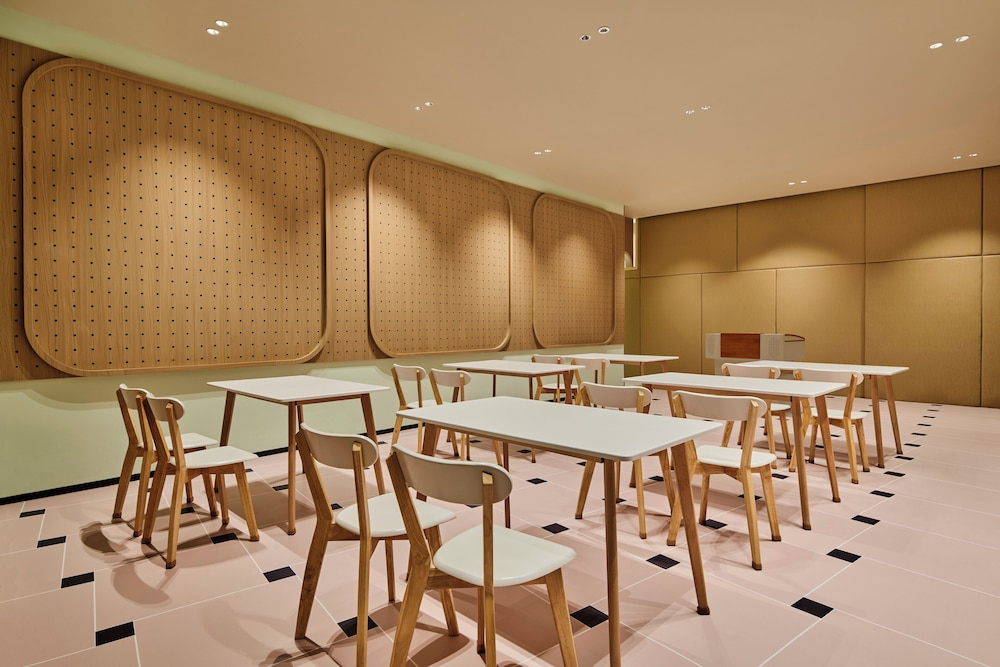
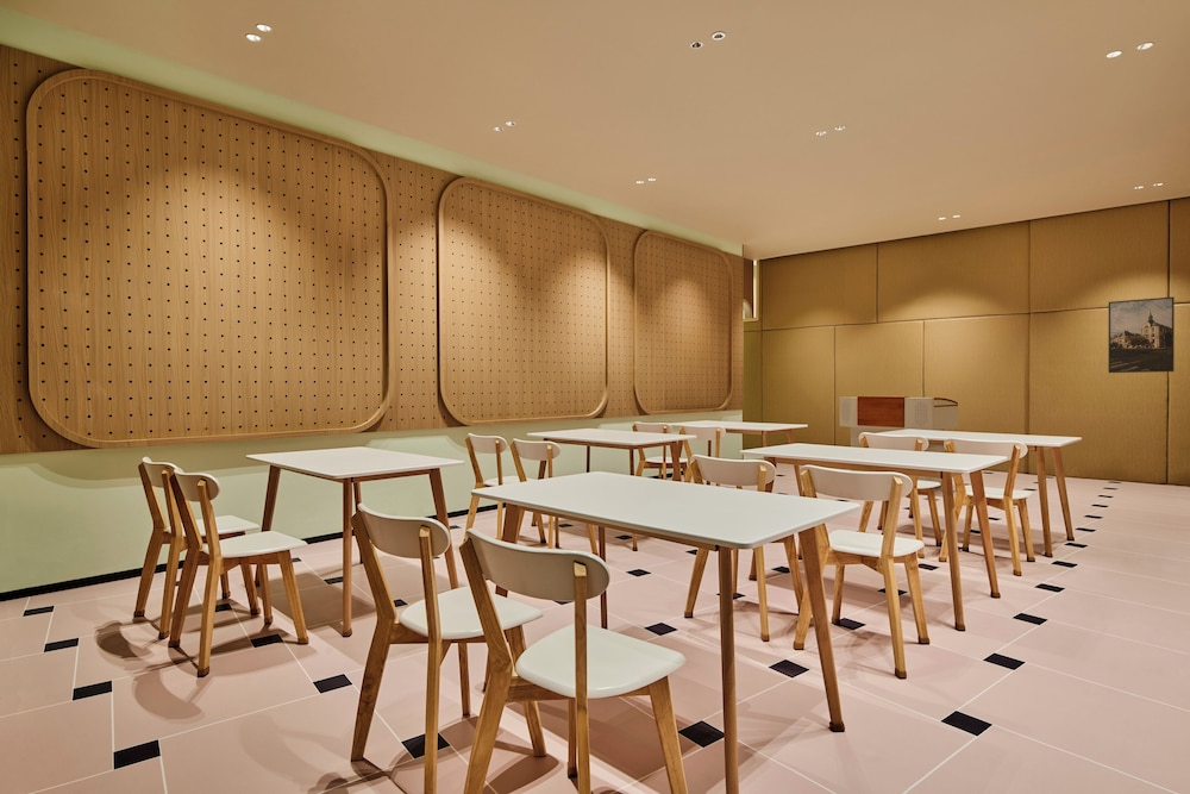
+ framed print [1108,295,1176,374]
